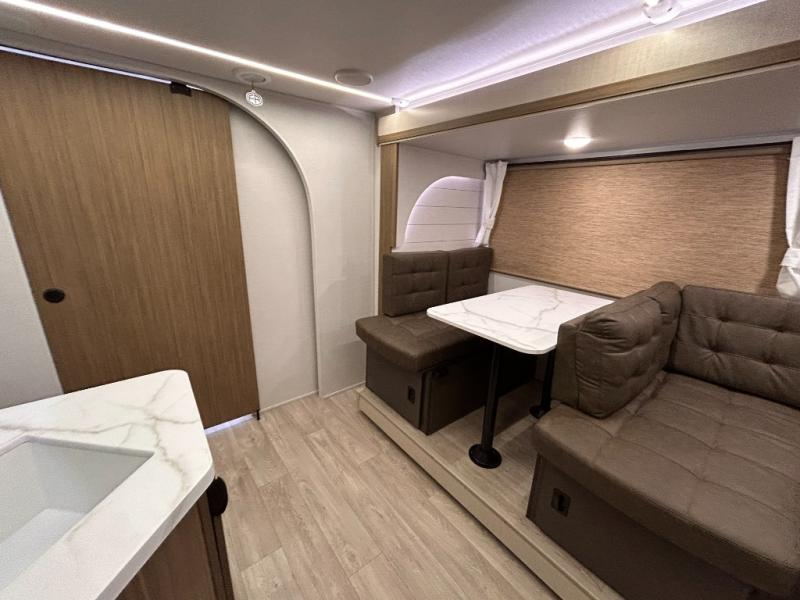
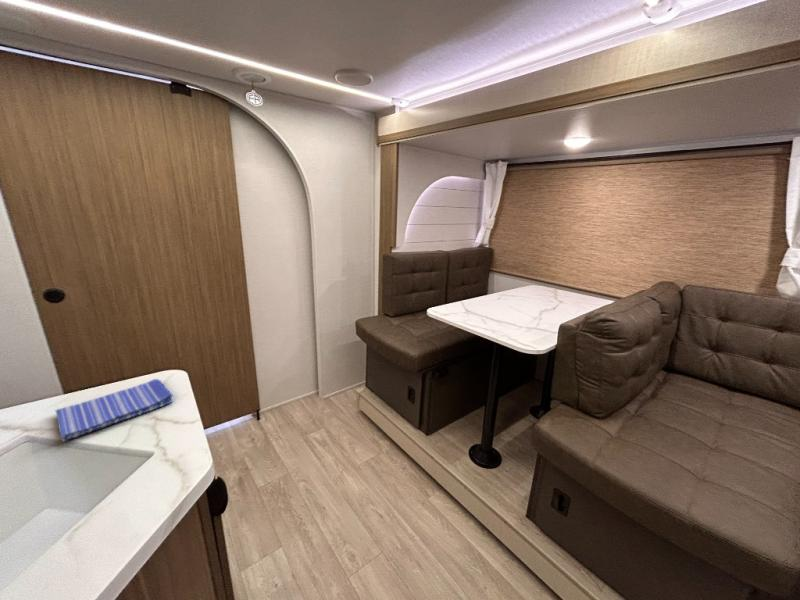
+ dish towel [55,378,174,442]
